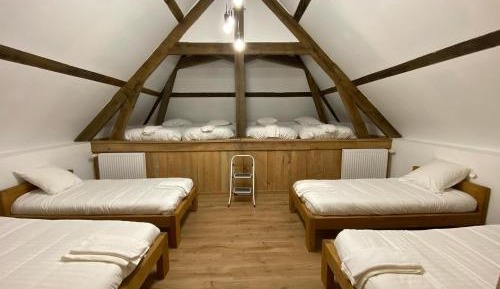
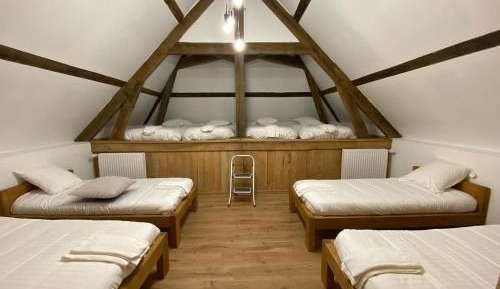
+ pillow [67,175,138,199]
